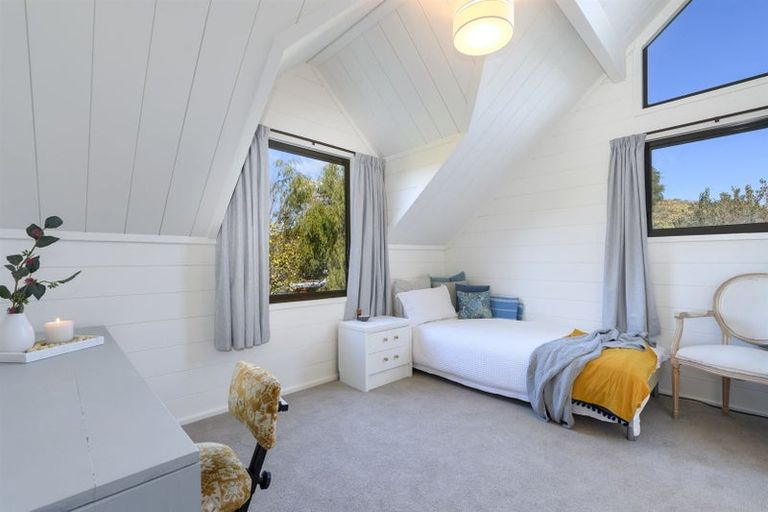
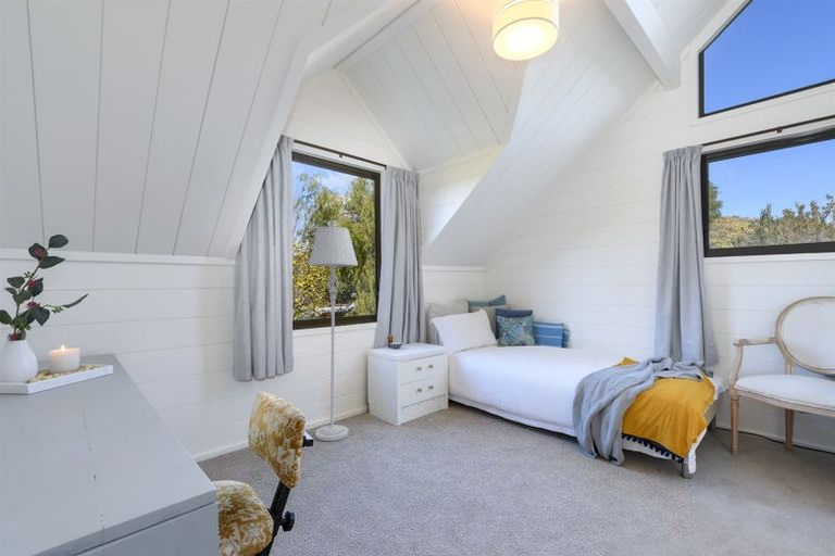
+ floor lamp [307,226,359,442]
